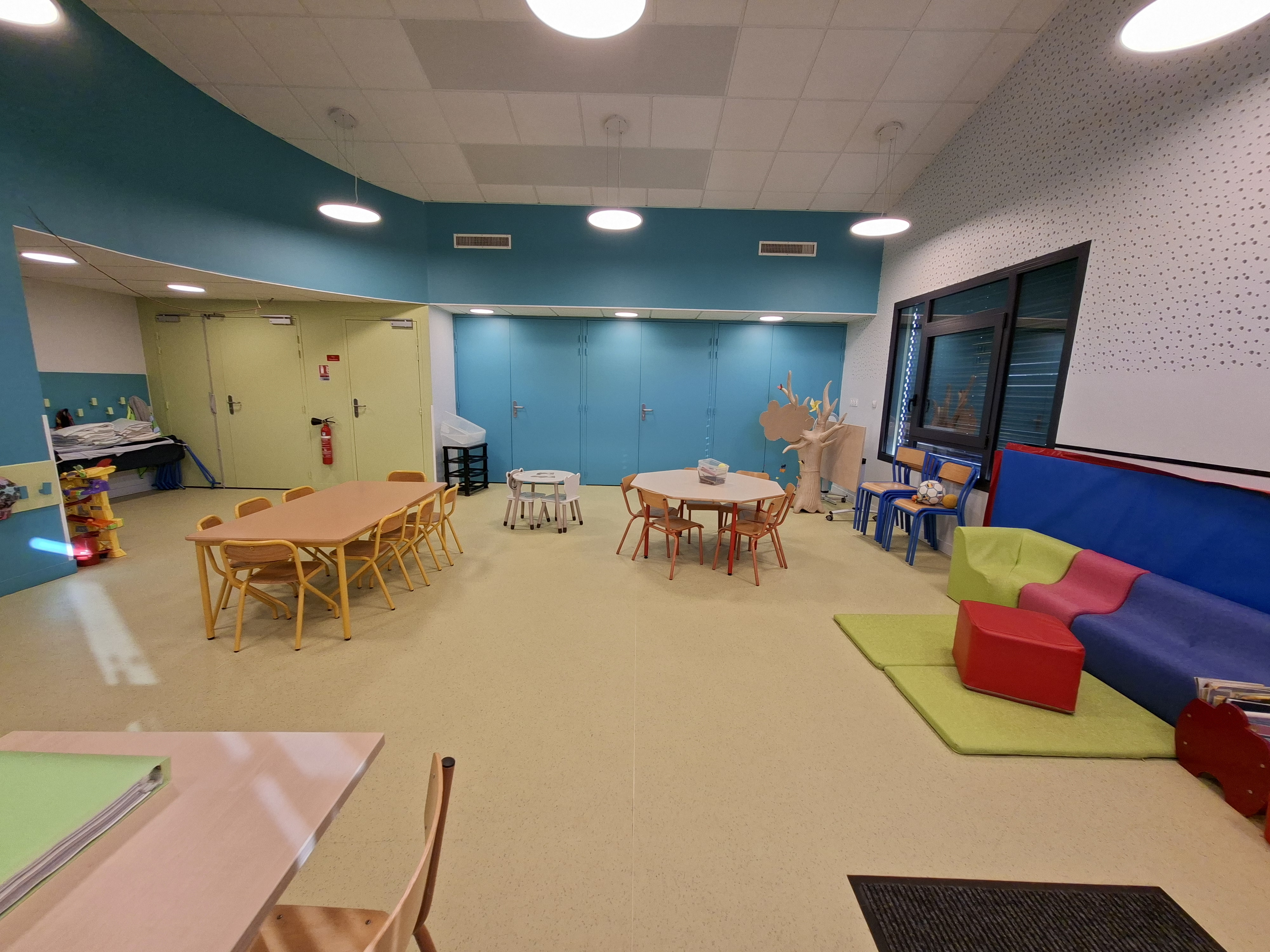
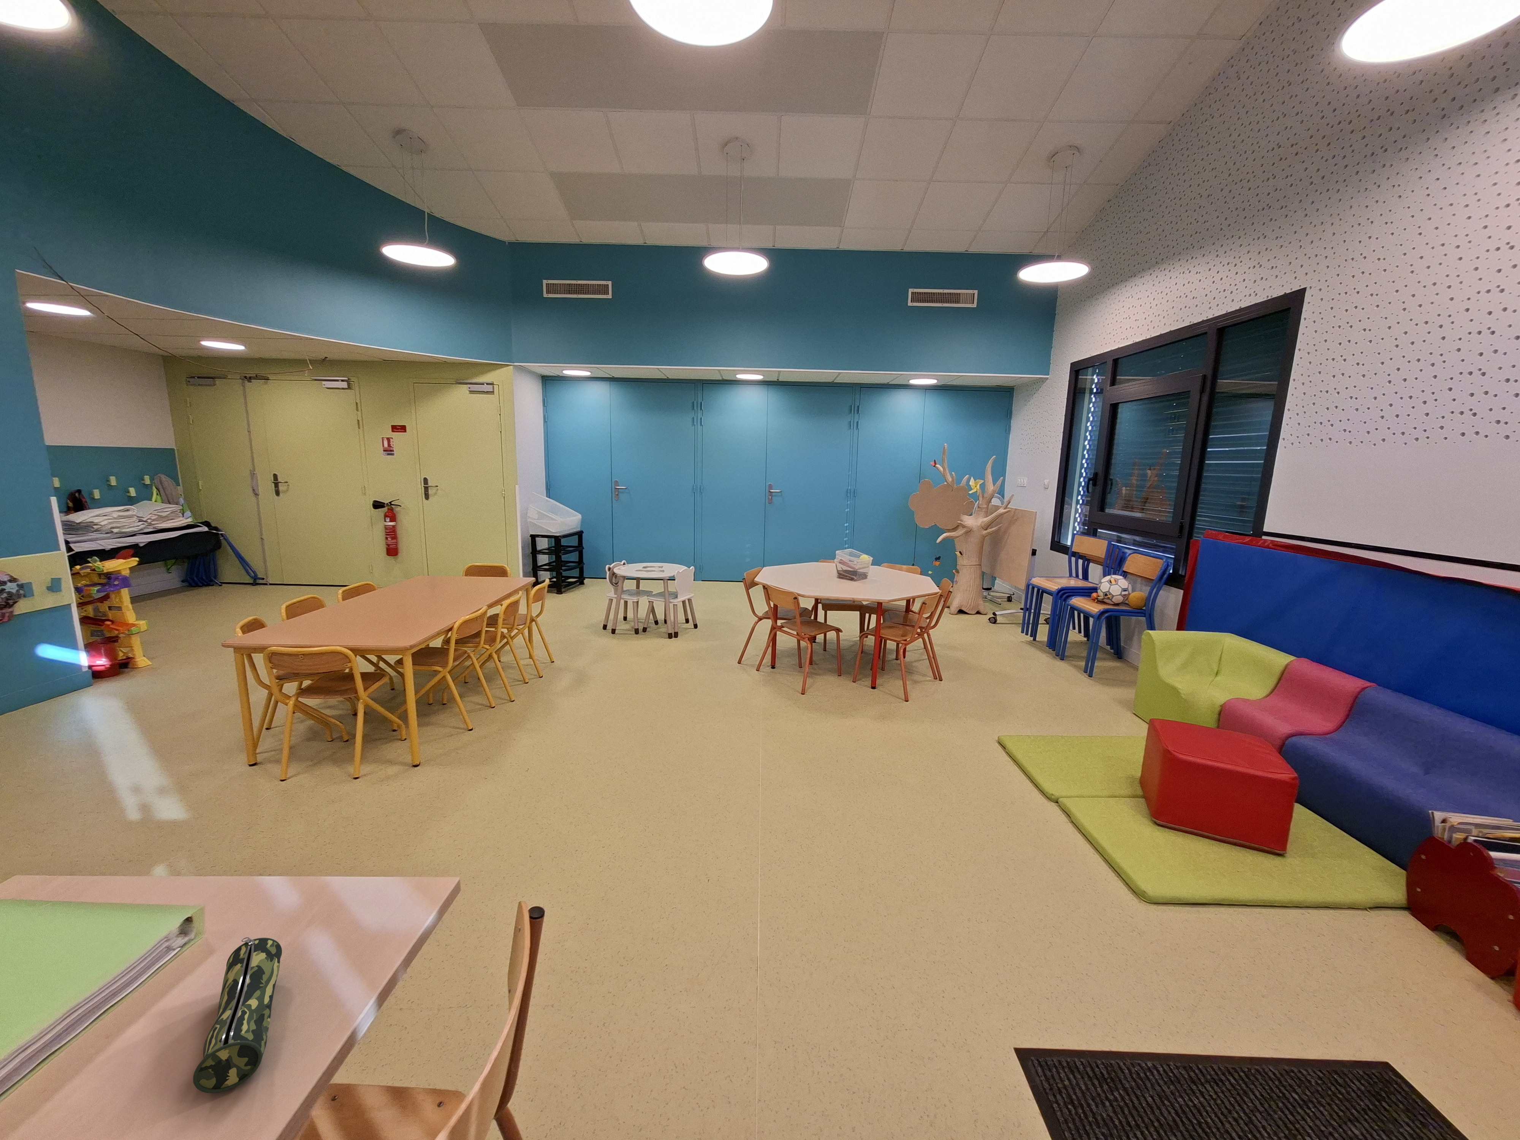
+ pencil case [193,938,282,1093]
